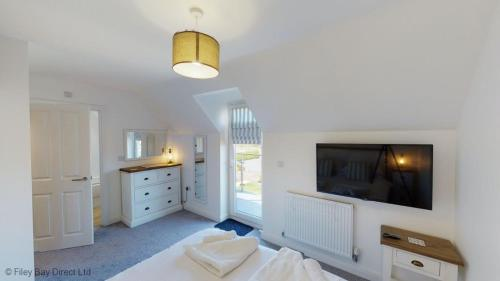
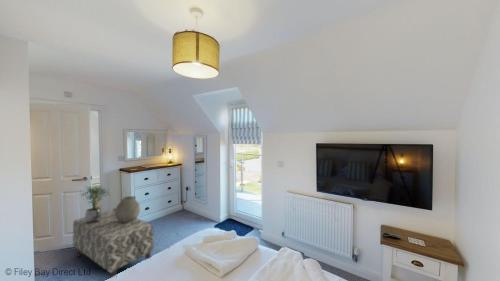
+ bench [72,209,155,278]
+ potted plant [80,185,111,223]
+ ceramic pot [112,195,141,223]
